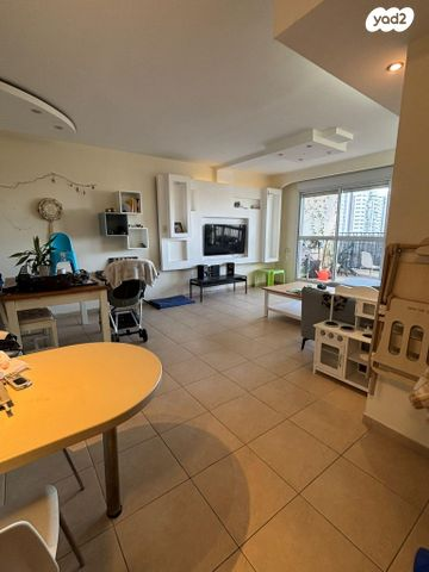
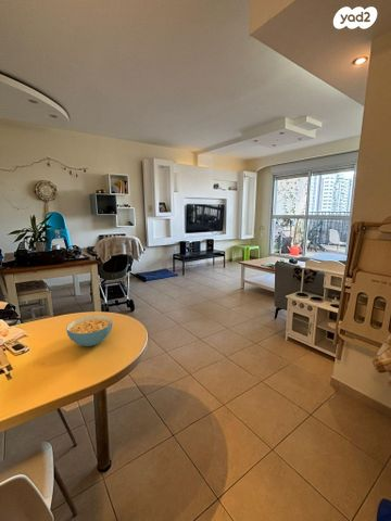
+ cereal bowl [65,314,113,347]
